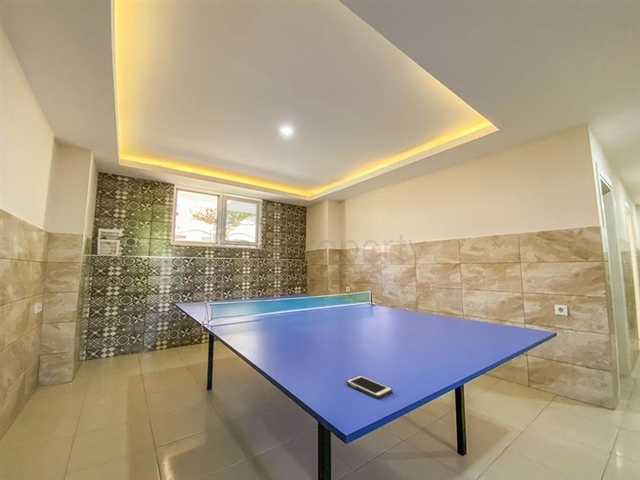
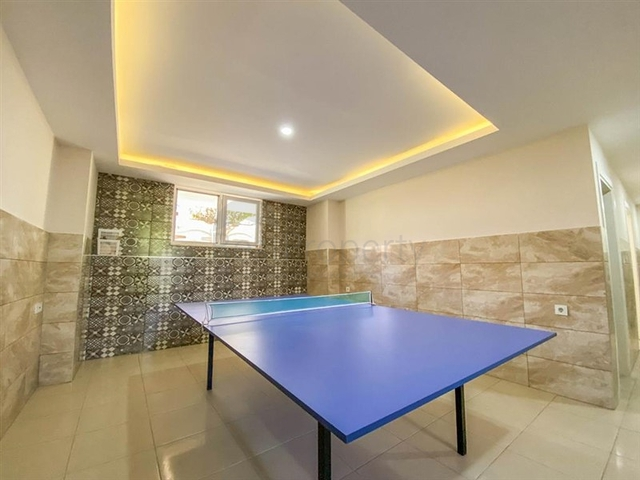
- cell phone [345,374,393,399]
